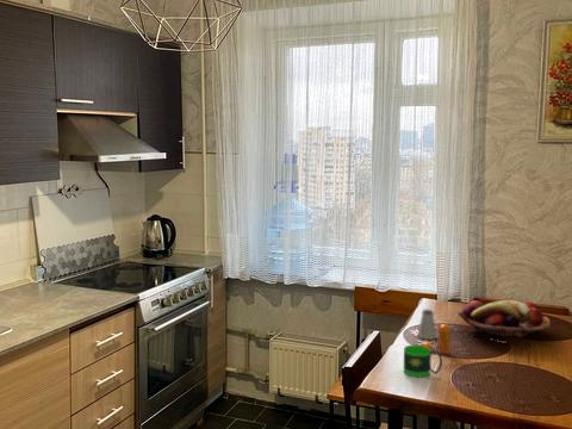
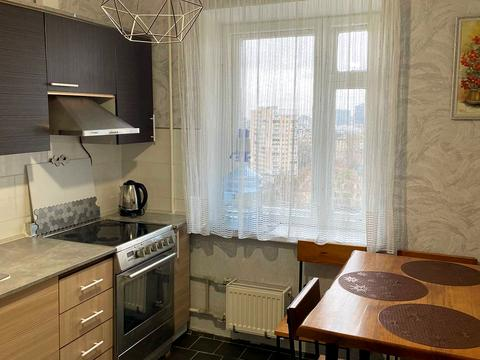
- pepper shaker [421,323,452,355]
- fruit basket [456,298,552,341]
- saltshaker [416,309,439,341]
- mug [403,344,443,378]
